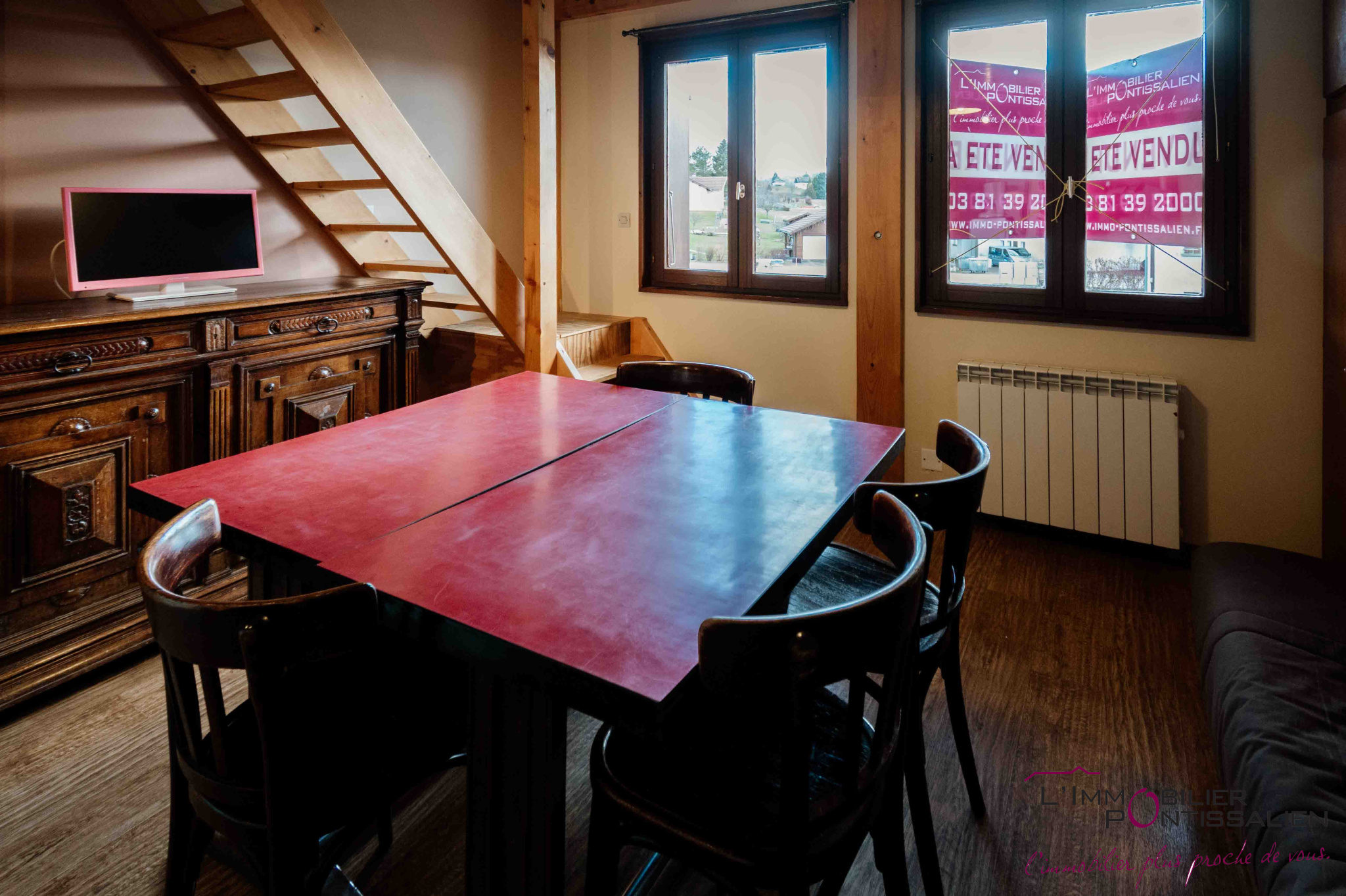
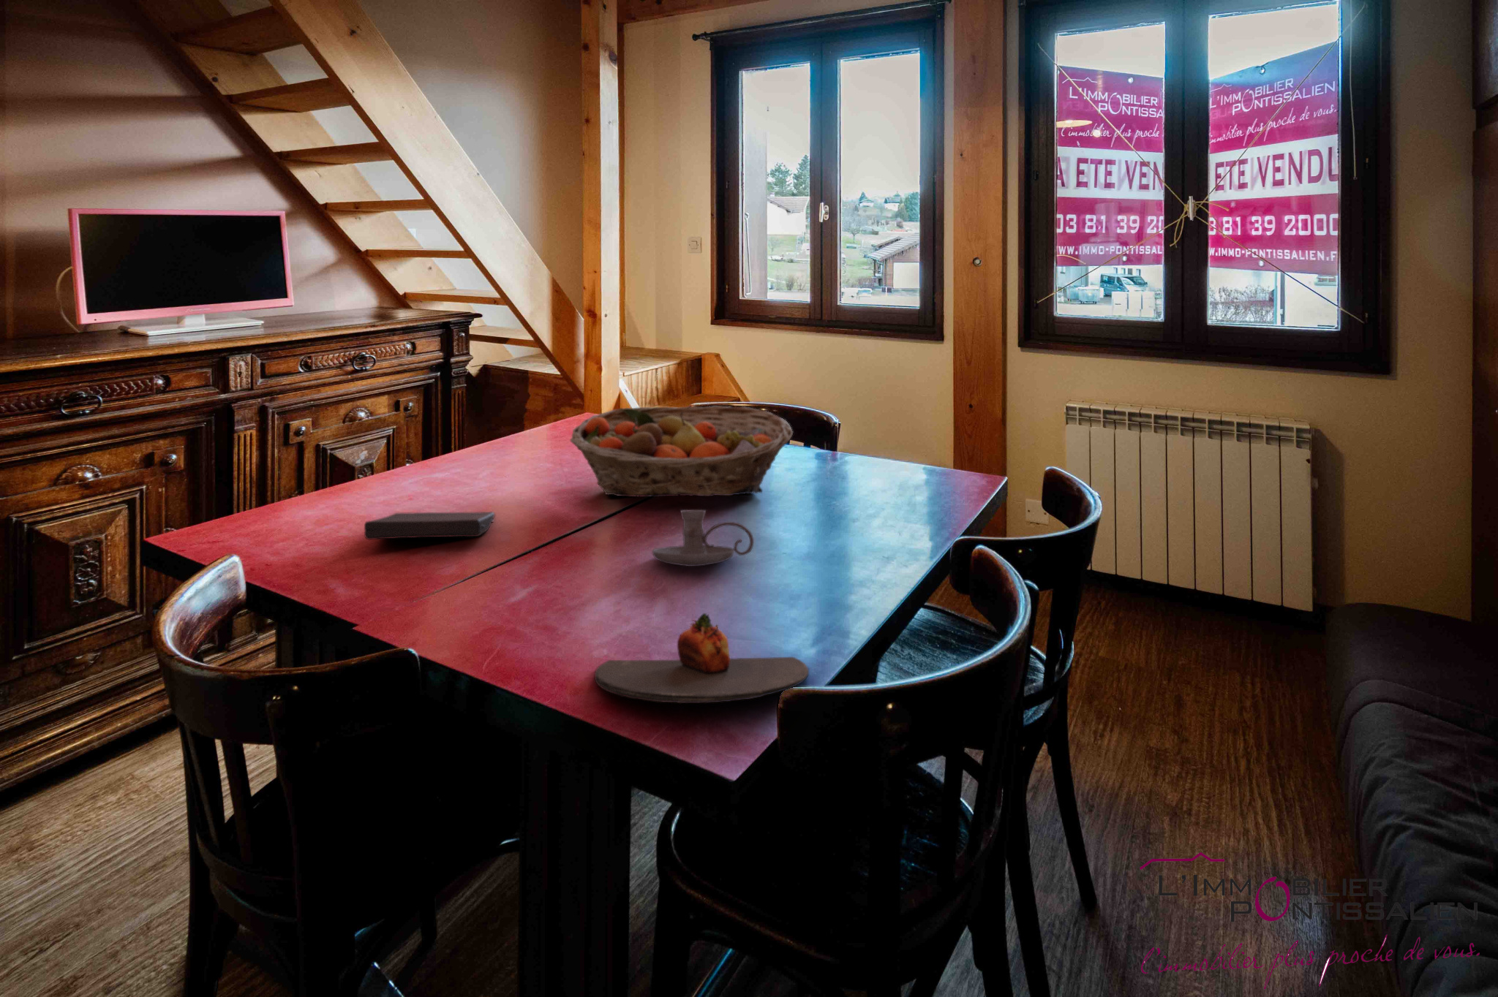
+ candle holder [652,509,755,567]
+ plate [594,612,810,704]
+ book [364,511,495,540]
+ fruit basket [569,405,794,497]
